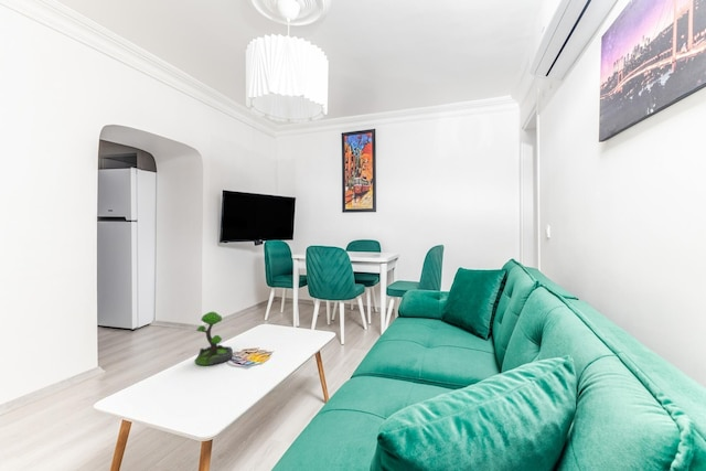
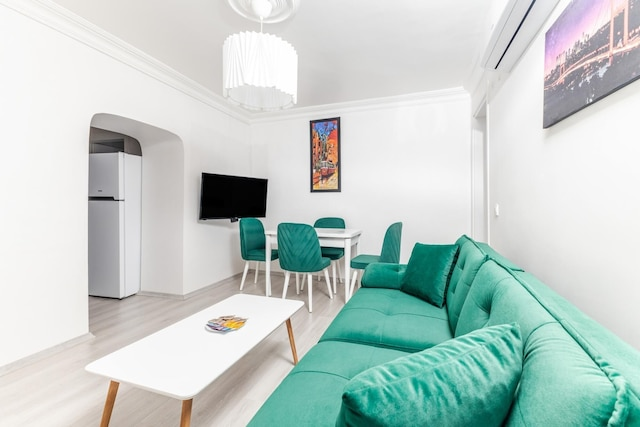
- plant [193,311,234,366]
